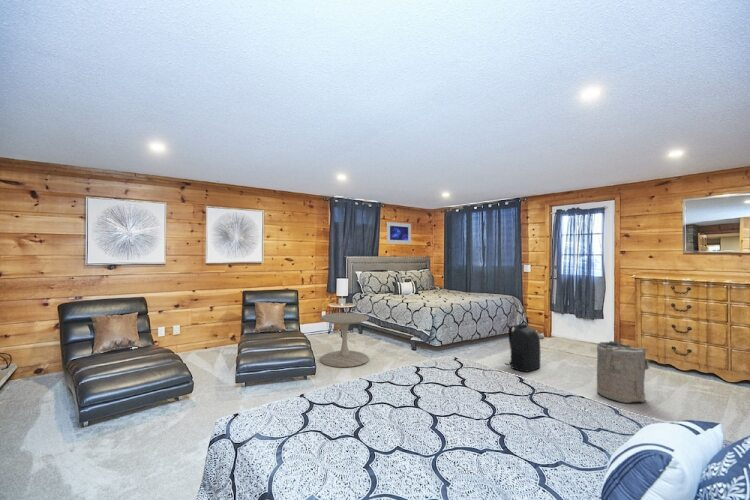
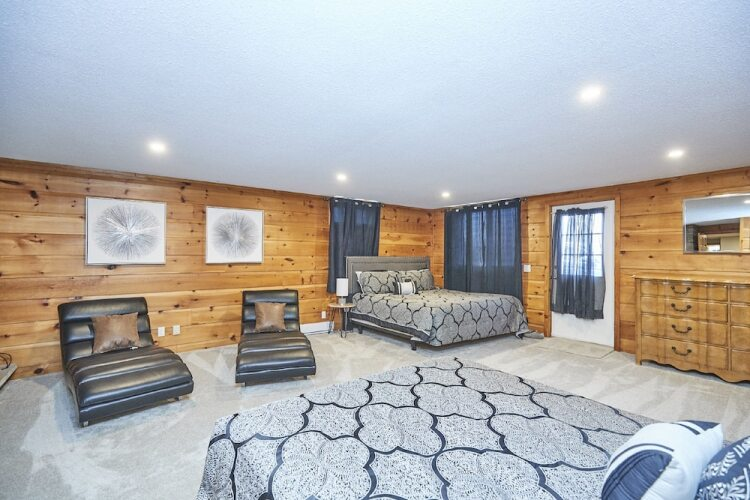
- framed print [386,221,412,245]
- side table [319,312,370,368]
- laundry hamper [596,340,650,405]
- backpack [504,323,541,373]
